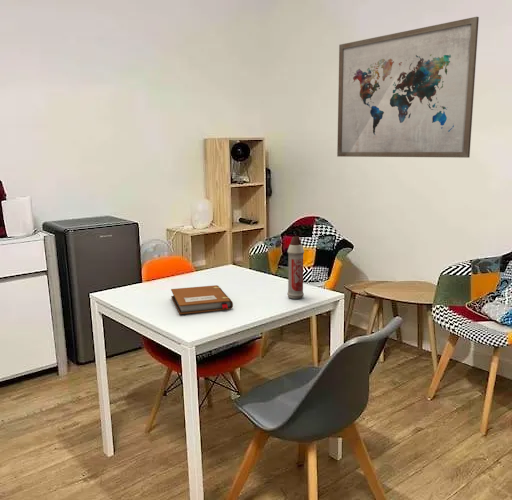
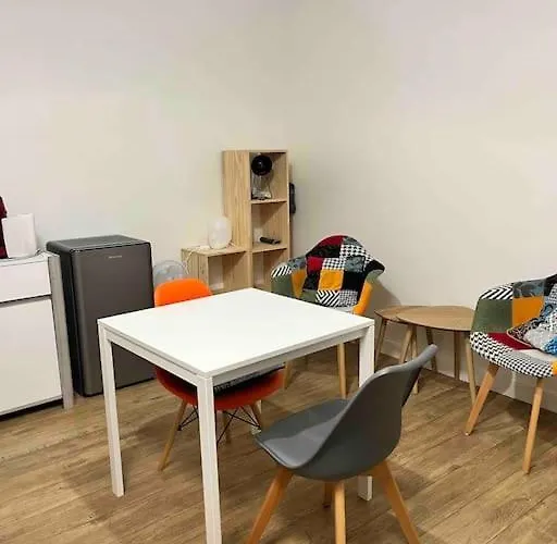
- wall art [336,16,480,159]
- spray bottle [286,235,305,300]
- notebook [170,284,234,315]
